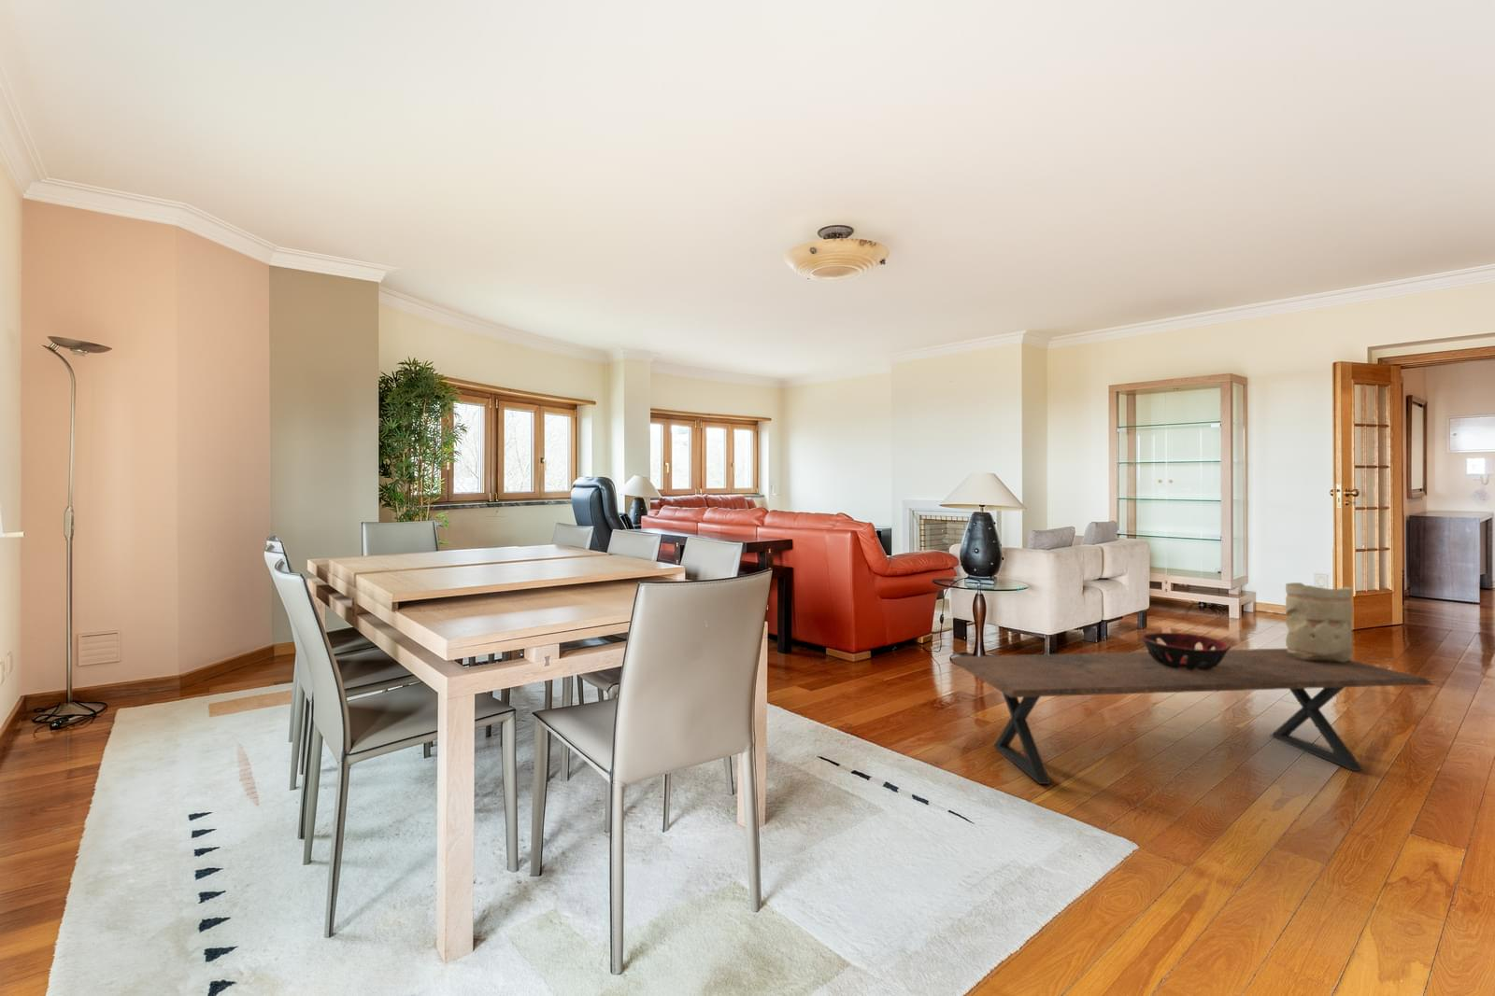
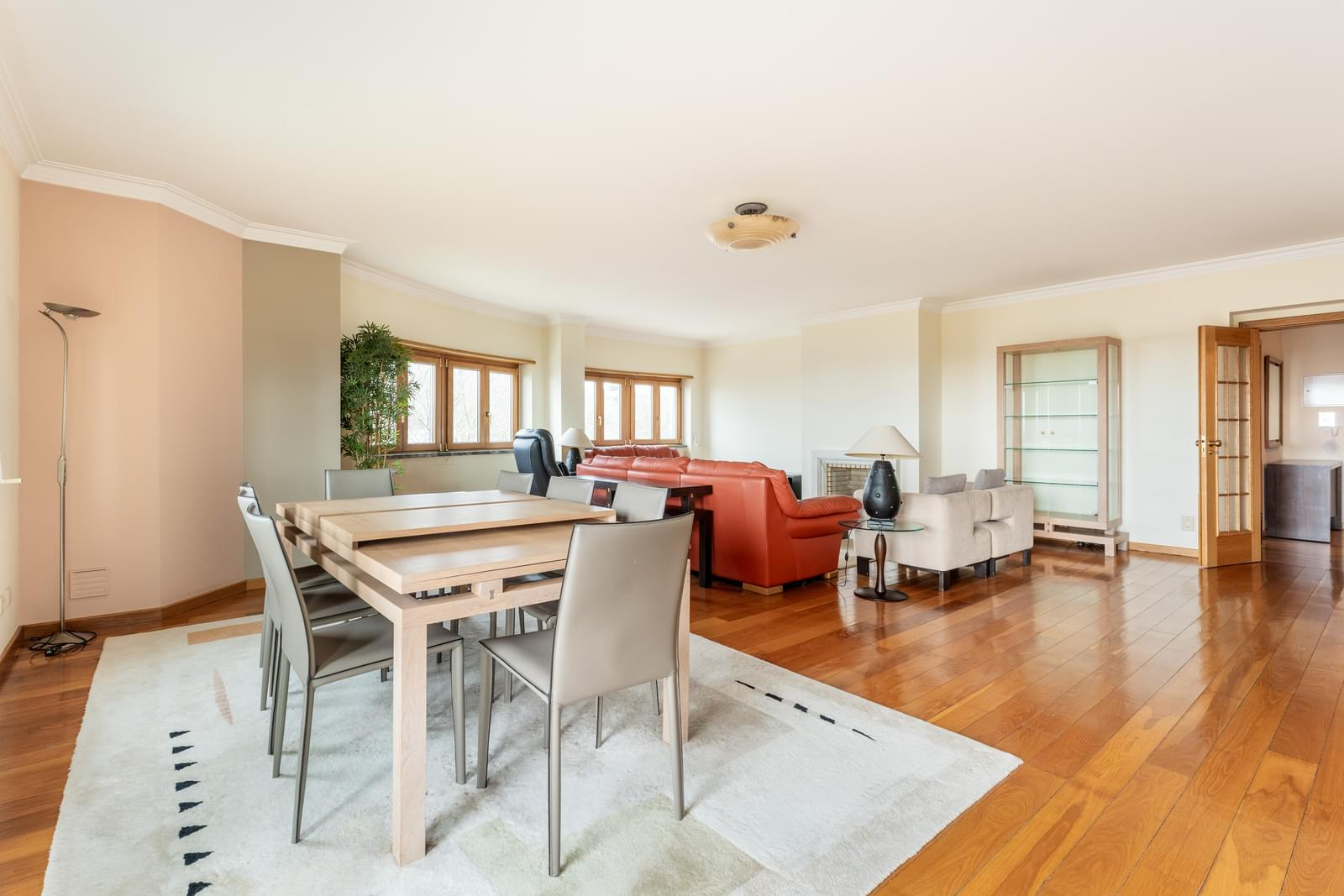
- decorative bowl [1140,633,1232,669]
- vase [1285,581,1354,661]
- coffee table [949,648,1434,785]
